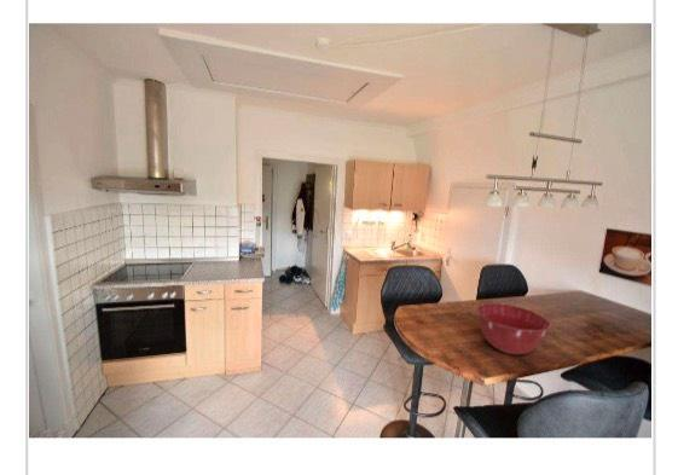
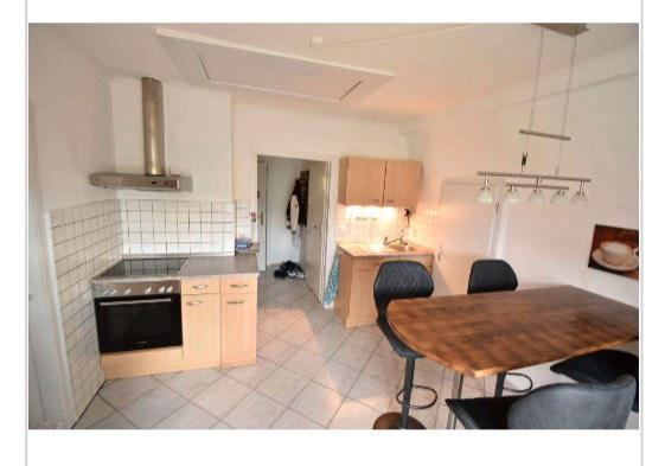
- mixing bowl [475,302,552,357]
